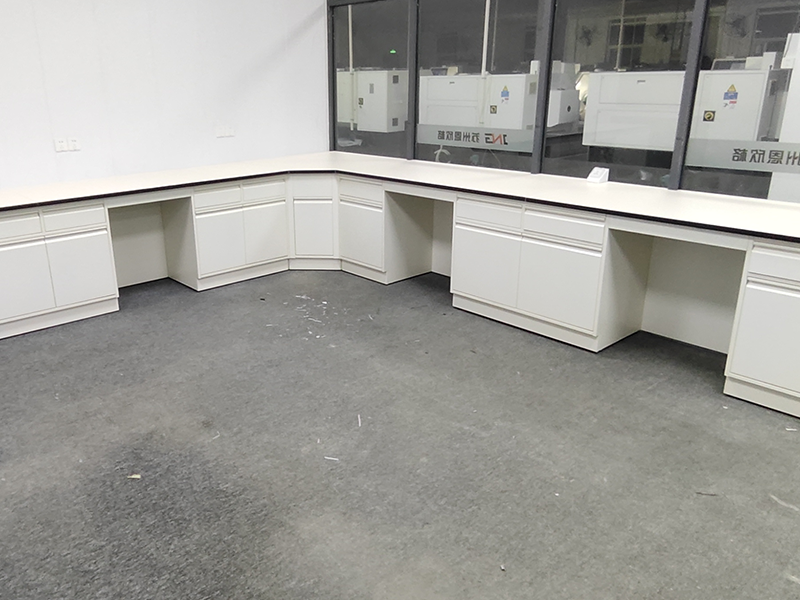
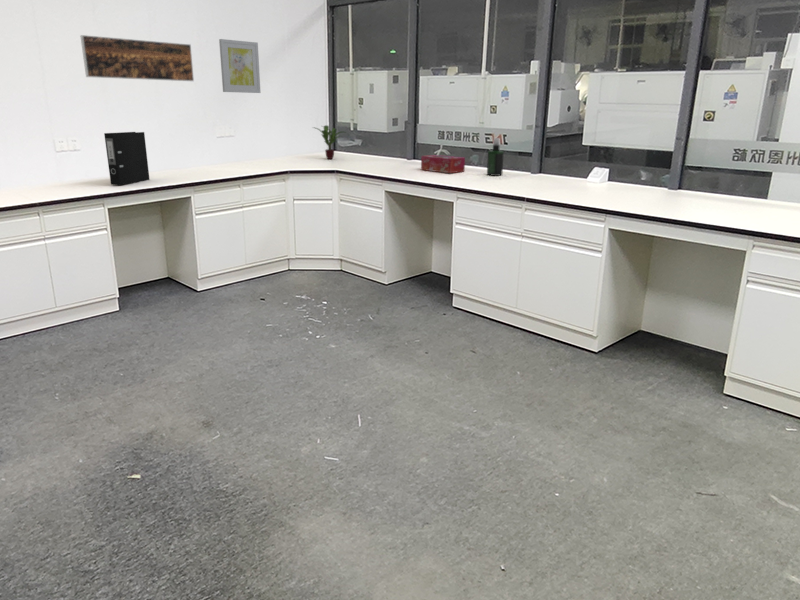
+ spray bottle [486,137,505,177]
+ potted plant [311,124,347,160]
+ tissue box [420,154,466,174]
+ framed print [79,34,195,82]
+ binder [103,131,151,186]
+ wall art [218,38,261,94]
